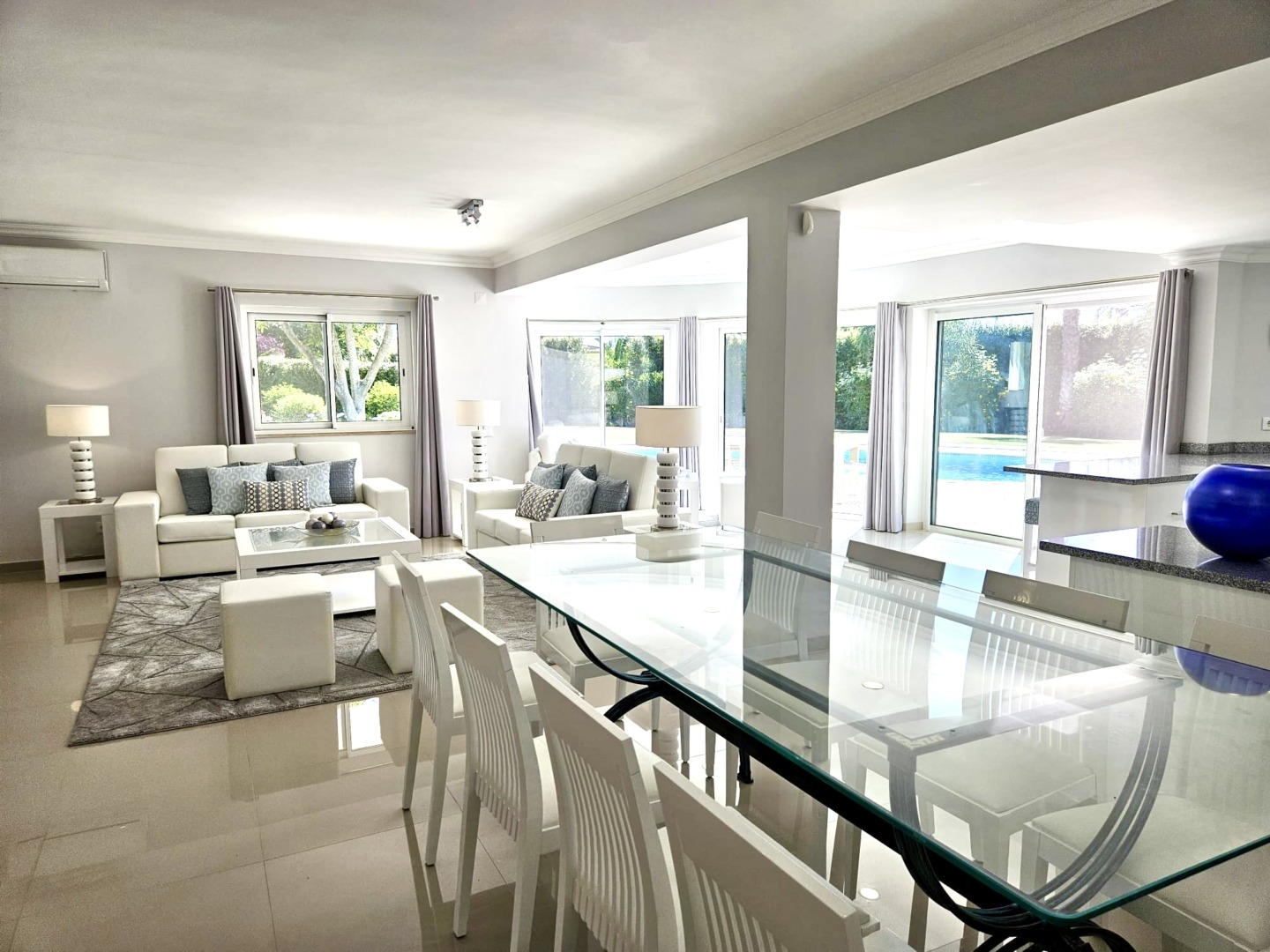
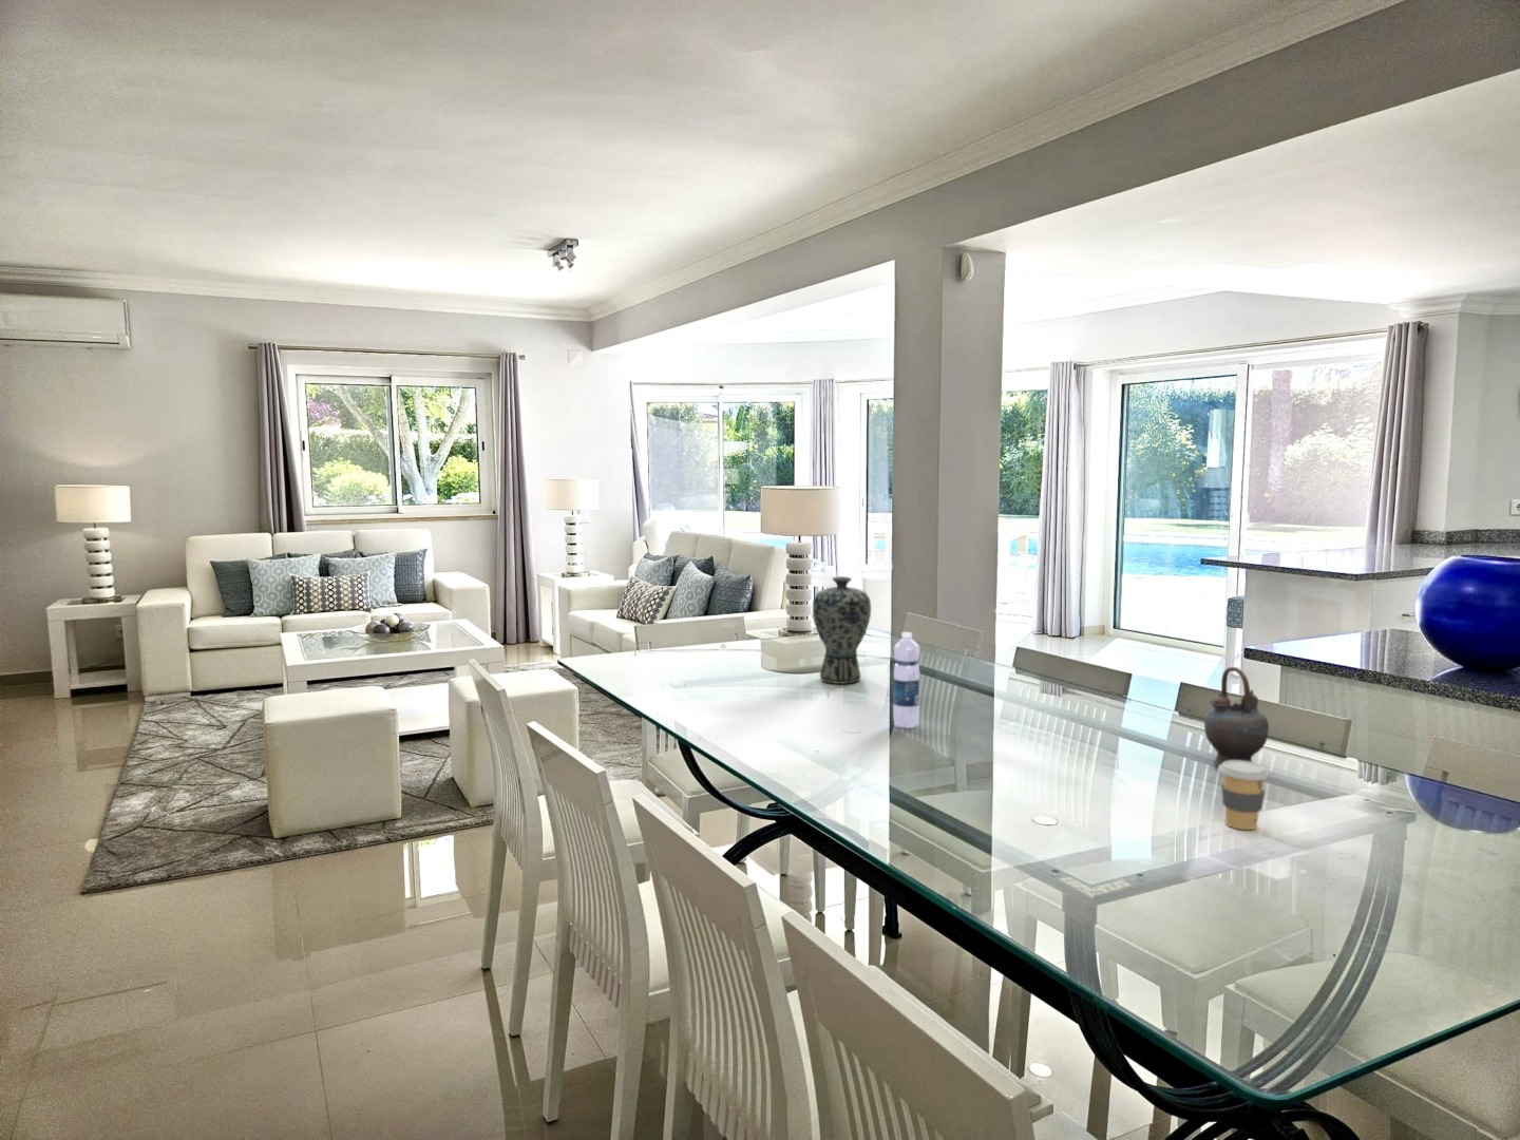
+ water bottle [892,631,920,729]
+ vase [811,575,871,685]
+ coffee cup [1217,760,1270,831]
+ teapot [1203,666,1270,768]
